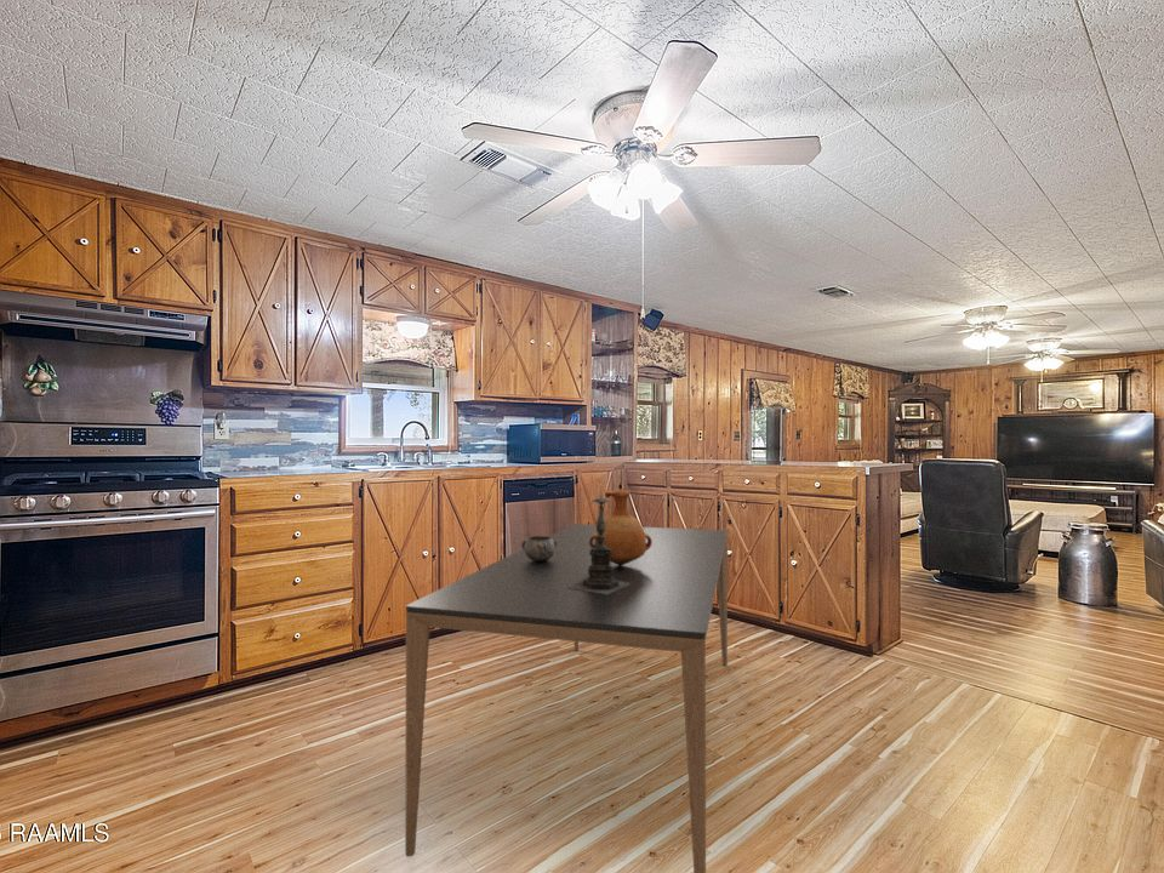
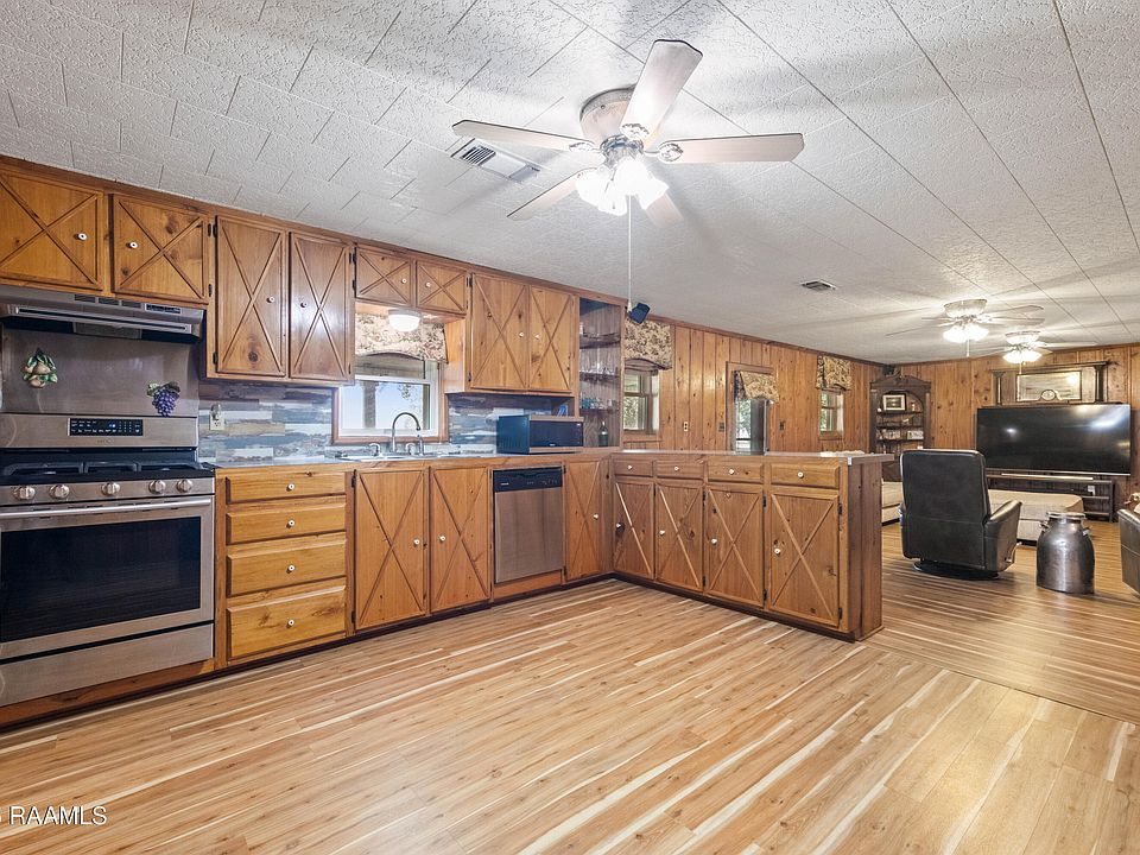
- decorative bowl [520,535,557,561]
- candle holder [566,486,632,594]
- vase [589,489,652,565]
- dining table [404,523,729,873]
